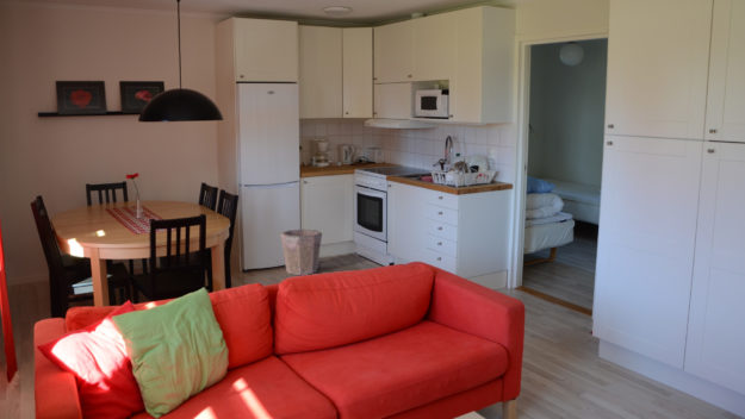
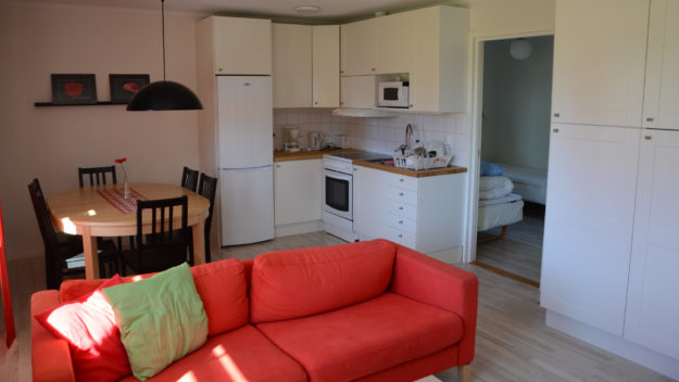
- waste bin [279,229,323,276]
